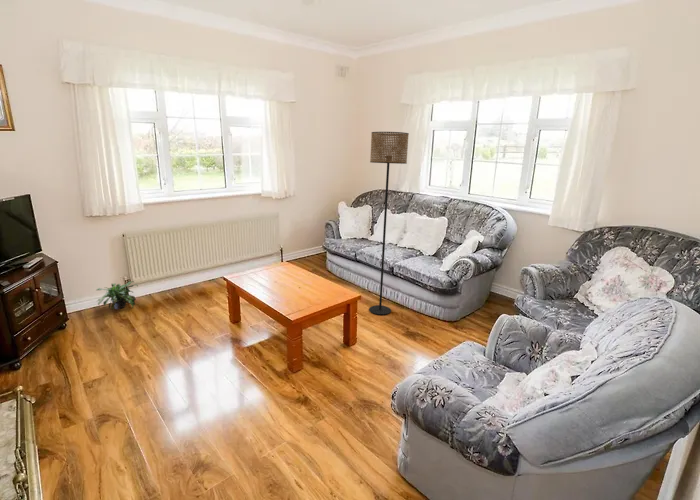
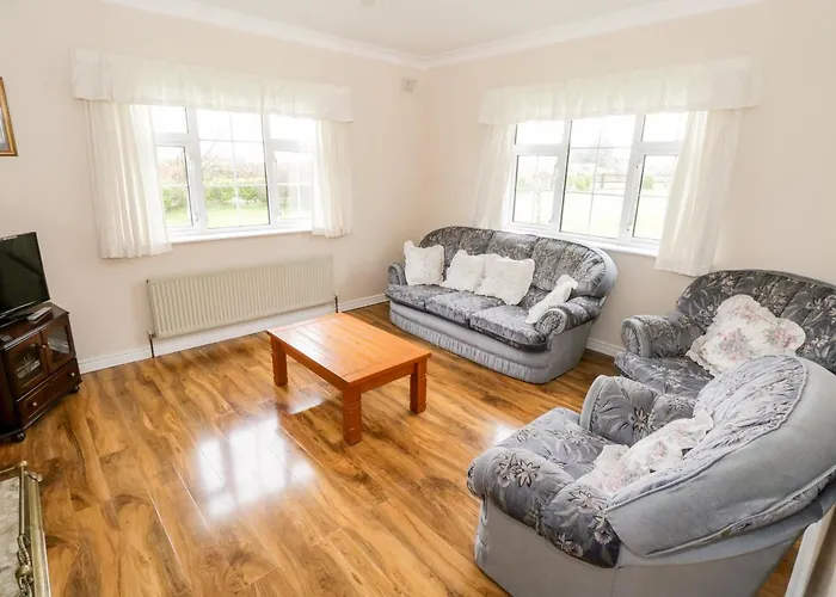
- potted plant [95,280,139,311]
- floor lamp [368,131,410,316]
